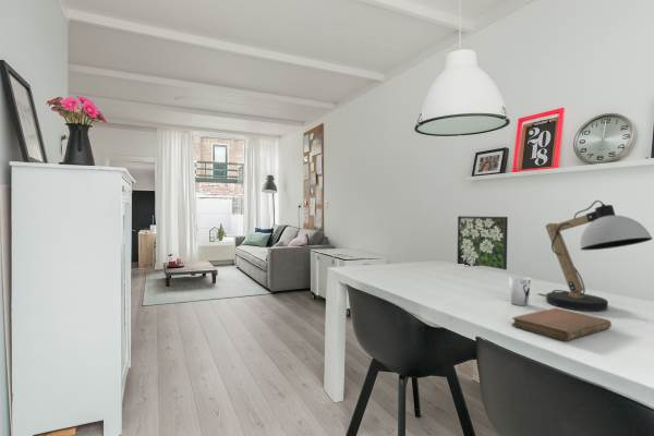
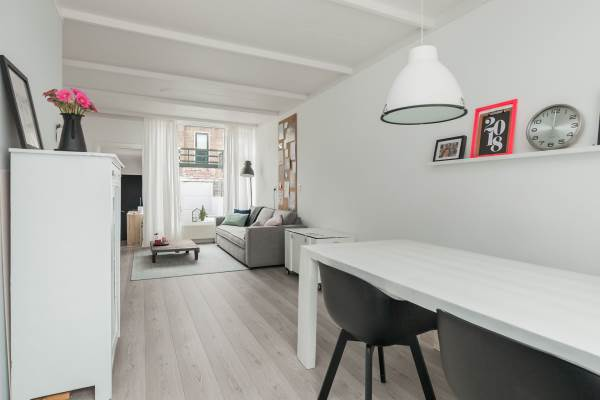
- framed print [456,215,509,271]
- cup [508,275,532,306]
- desk lamp [537,199,654,312]
- notebook [510,307,613,342]
